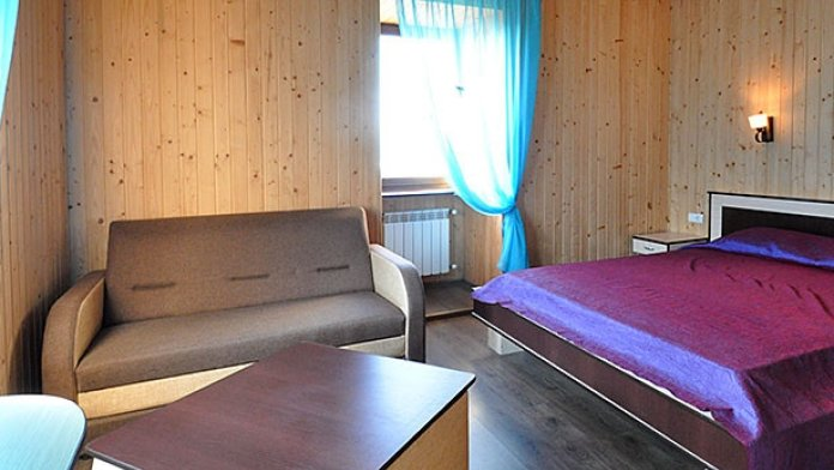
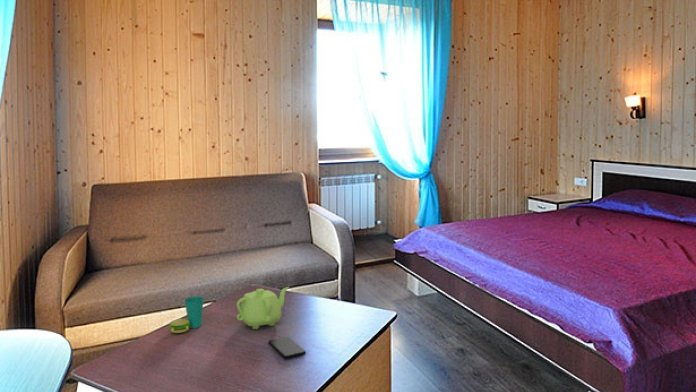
+ smartphone [267,336,307,360]
+ cup [168,296,205,334]
+ teapot [236,286,290,330]
